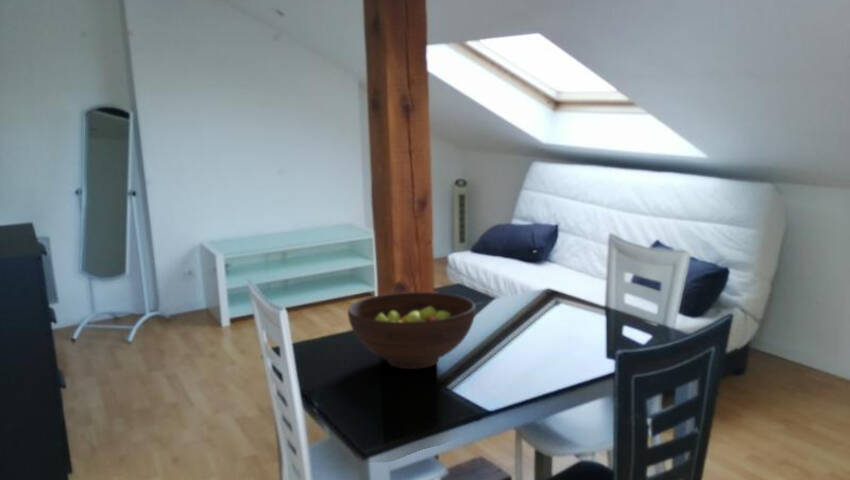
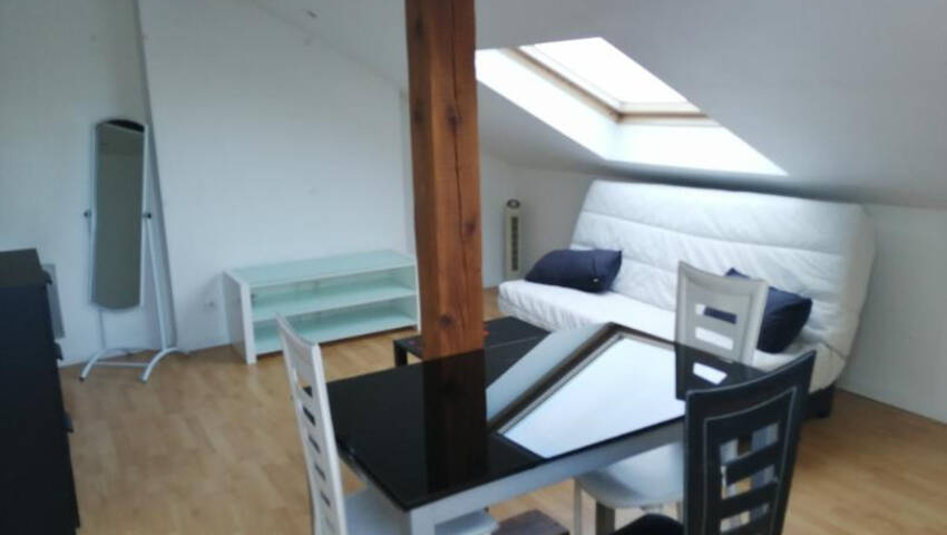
- fruit bowl [347,291,477,370]
